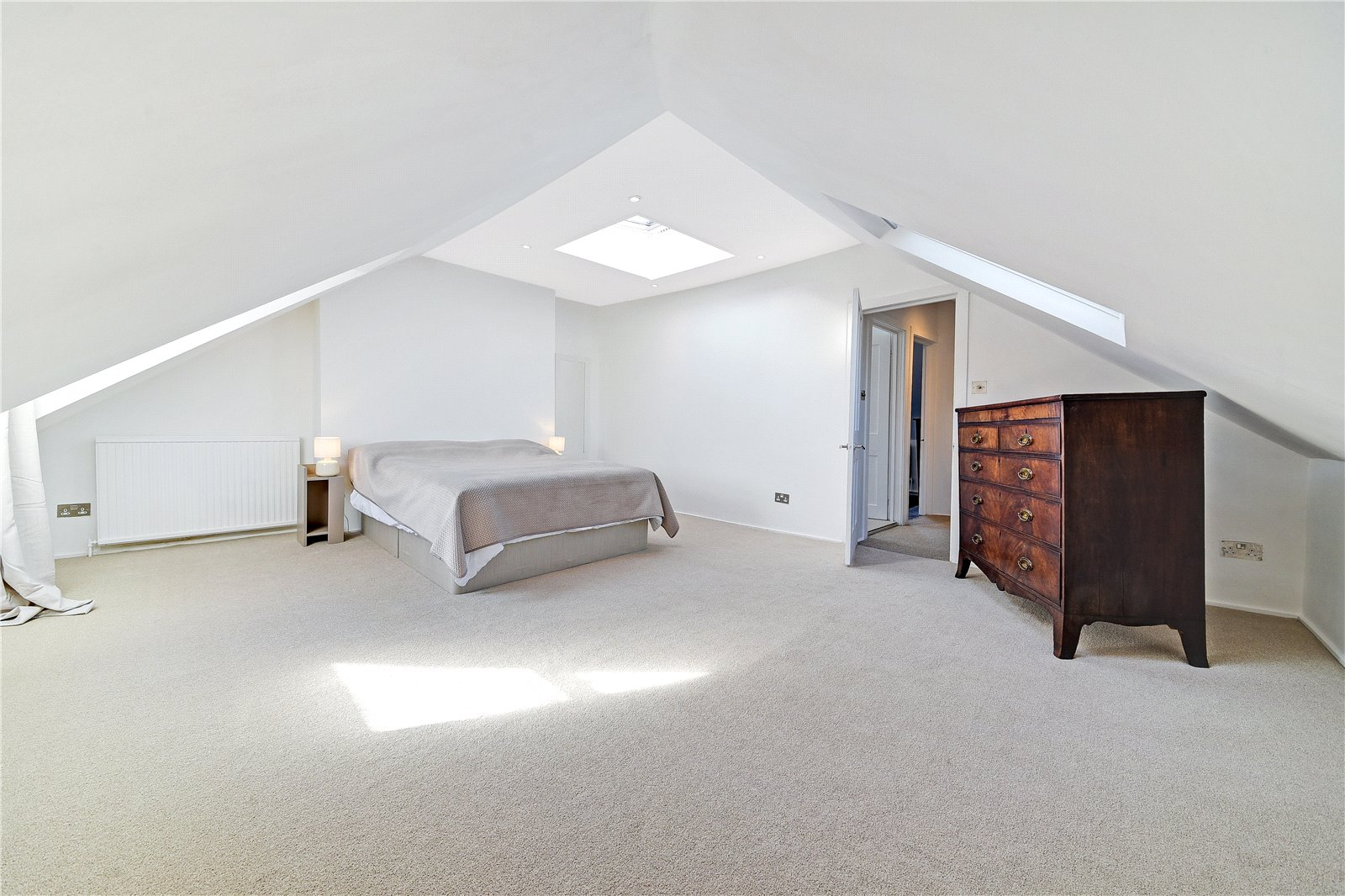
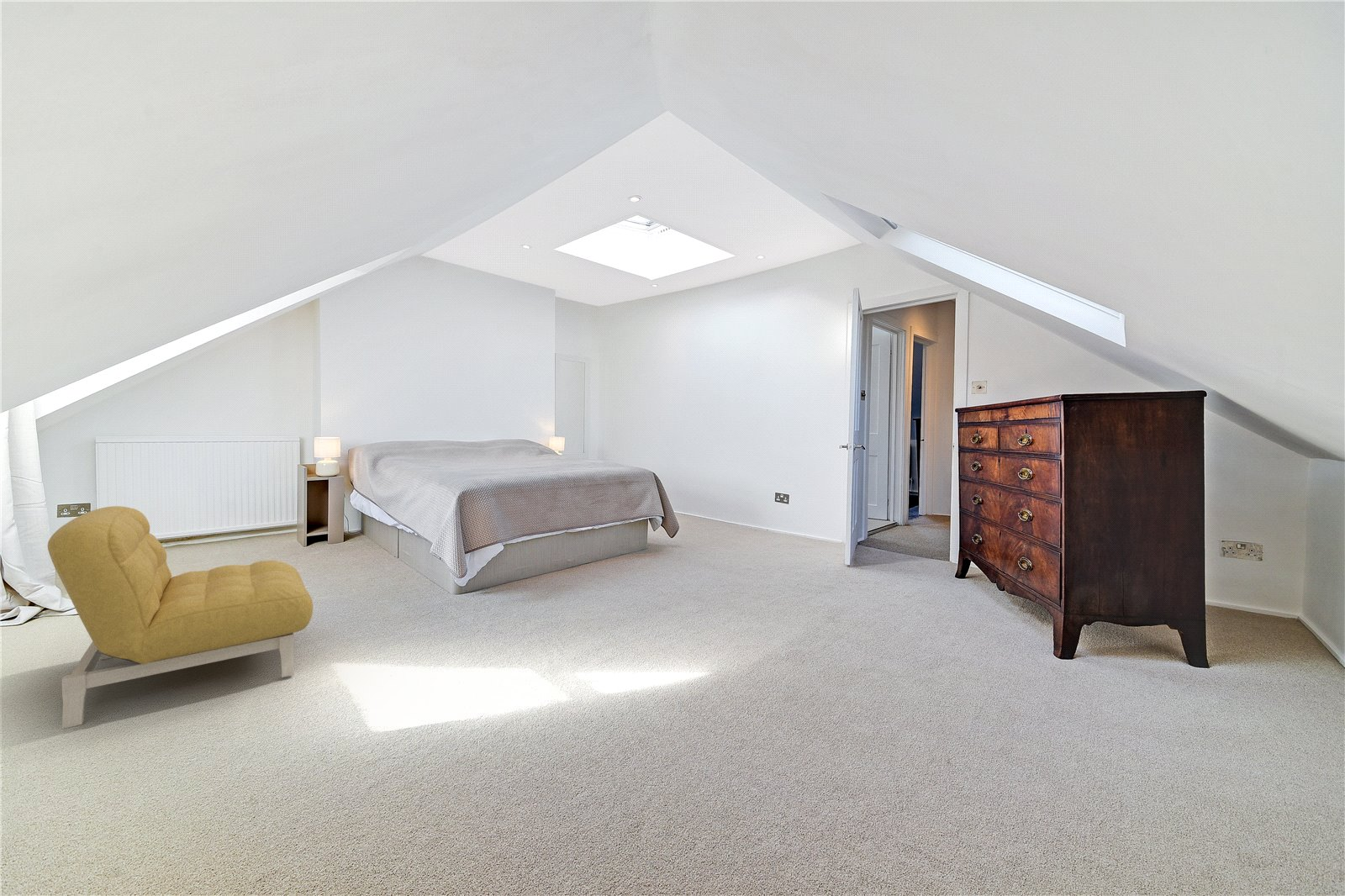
+ armchair [47,505,314,730]
